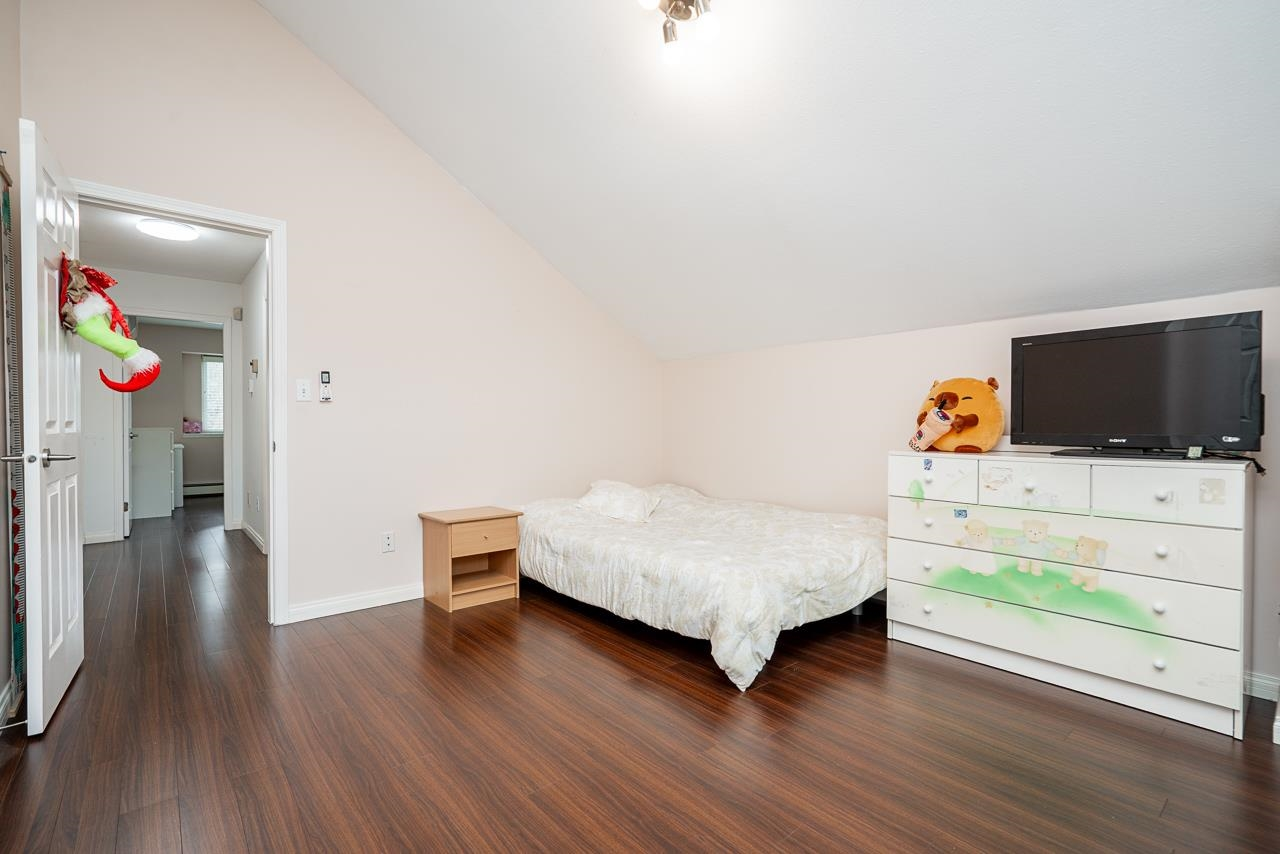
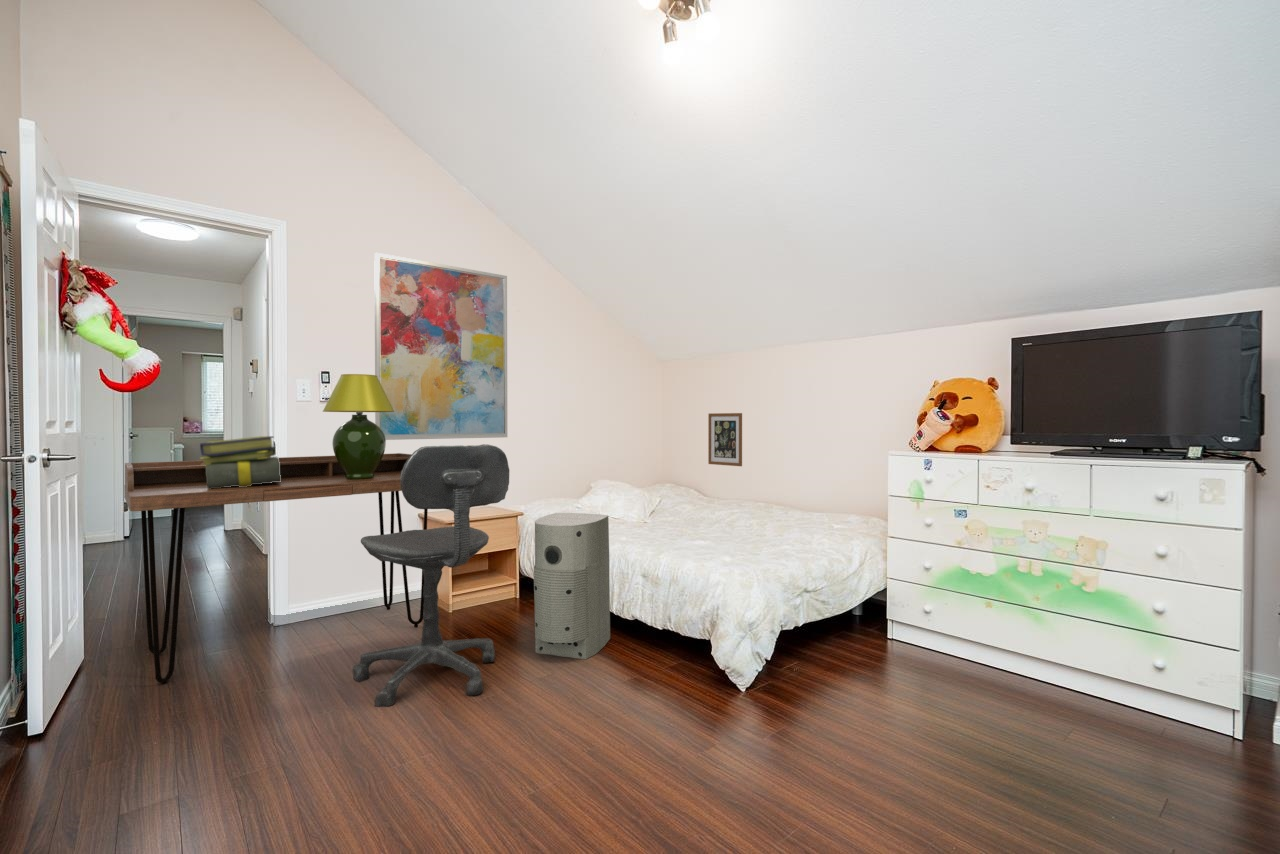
+ stack of books [199,435,281,489]
+ office chair [352,443,510,708]
+ wall art [373,252,508,441]
+ wall art [707,412,743,467]
+ desk [123,452,429,685]
+ air purifier [533,512,611,660]
+ table lamp [322,373,395,480]
